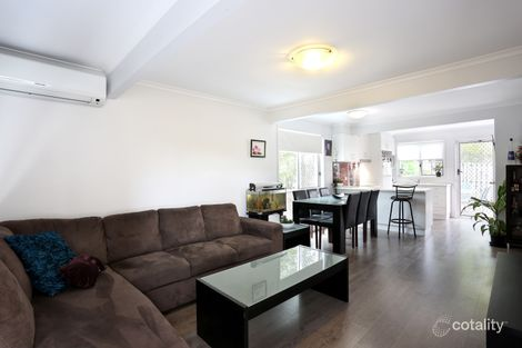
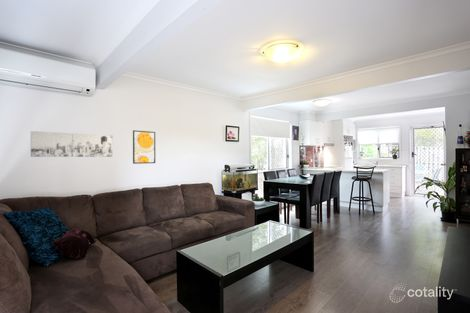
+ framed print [132,129,156,165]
+ wall art [30,130,113,158]
